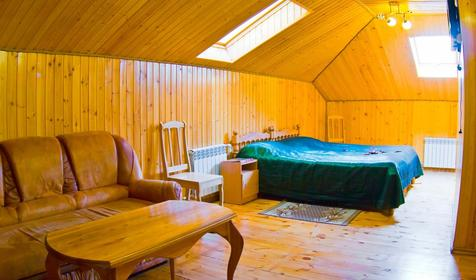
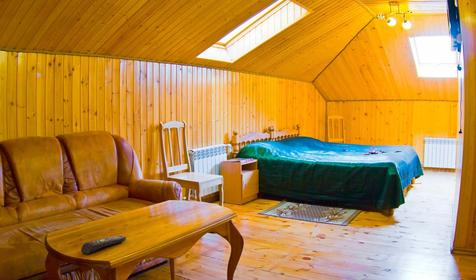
+ remote control [80,235,127,255]
